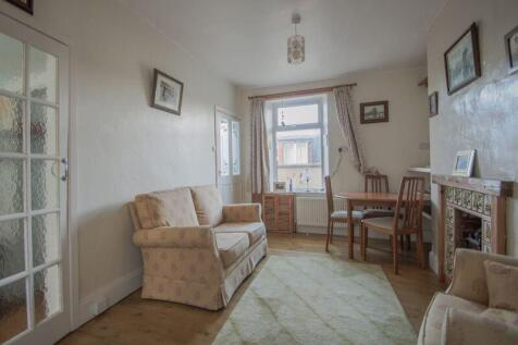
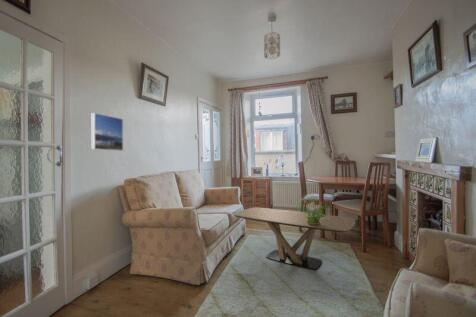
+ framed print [91,112,124,152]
+ coffee table [233,206,357,270]
+ potted plant [295,192,331,224]
